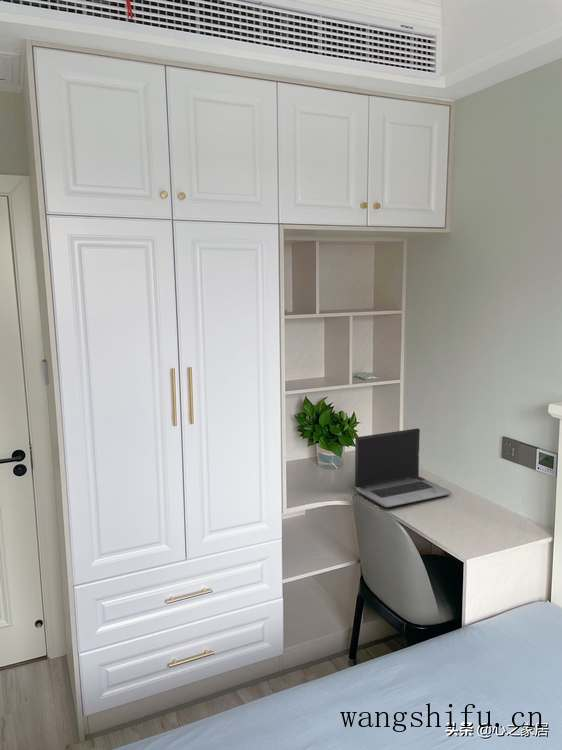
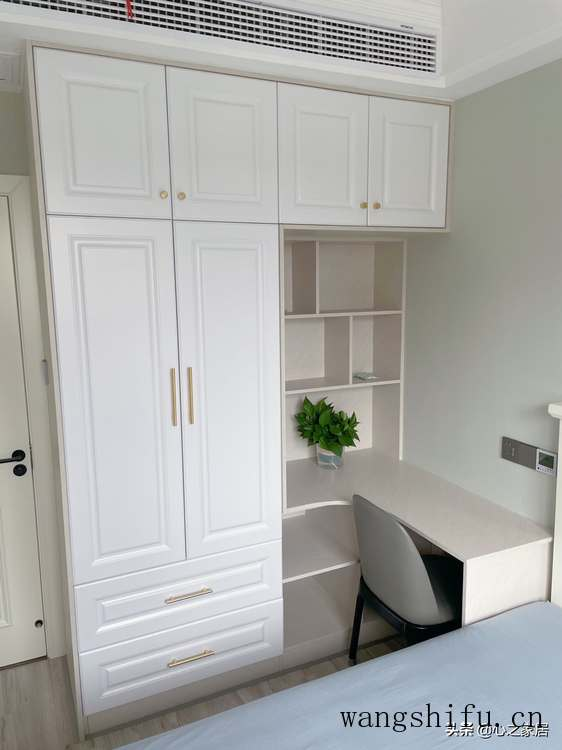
- laptop computer [354,427,454,508]
